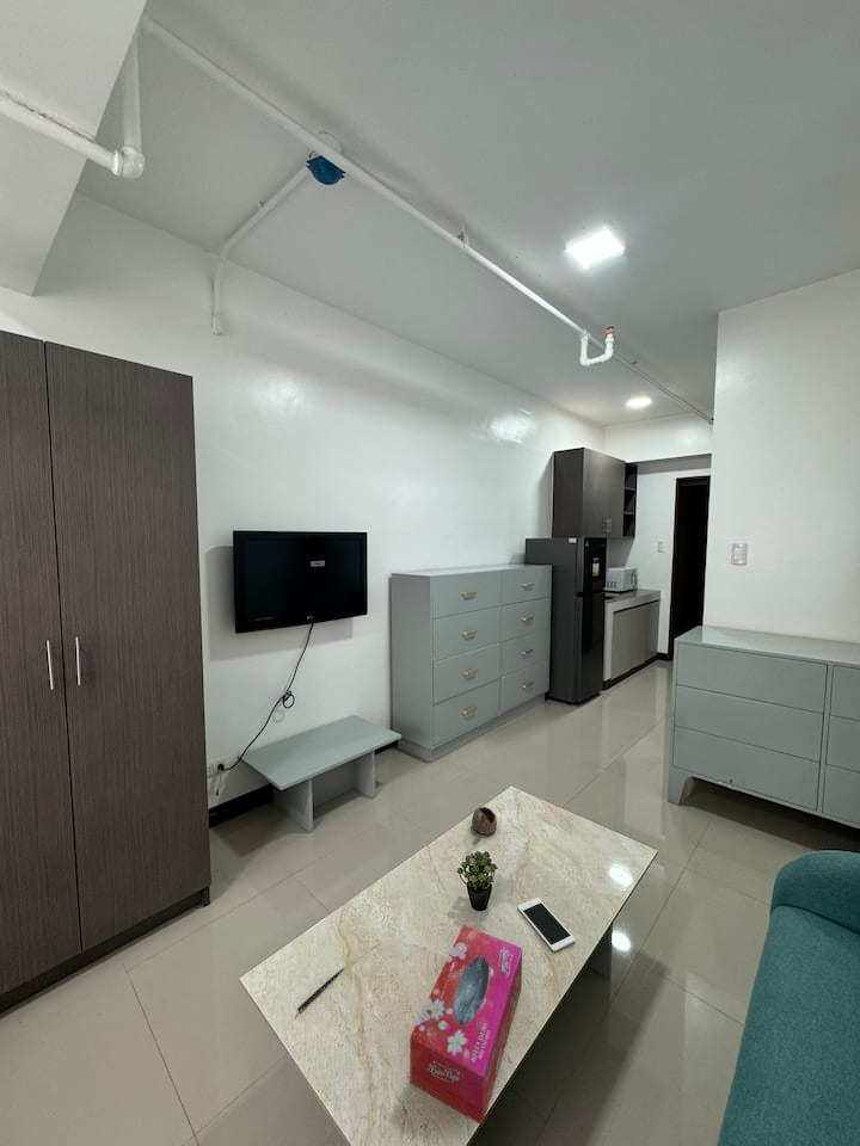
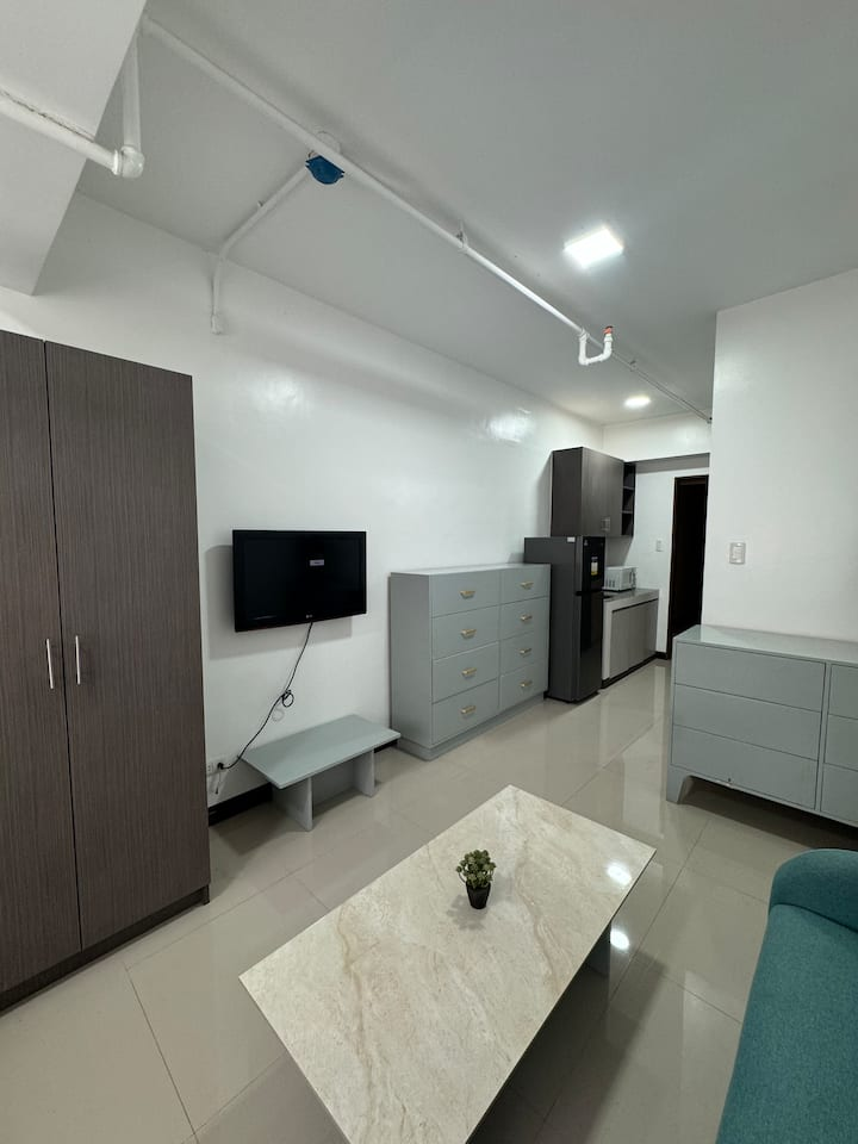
- tissue box [408,924,523,1127]
- cell phone [516,897,577,953]
- cup [471,806,498,836]
- pen [296,966,346,1012]
